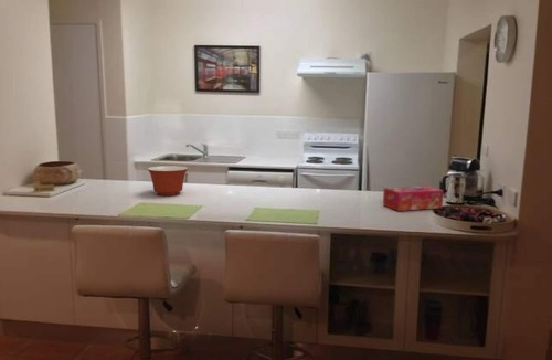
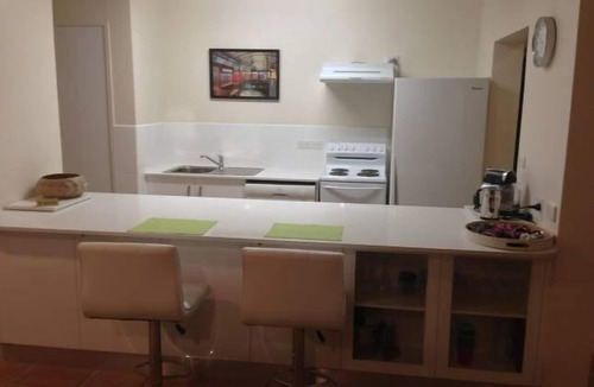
- mixing bowl [146,165,190,197]
- tissue box [382,186,445,212]
